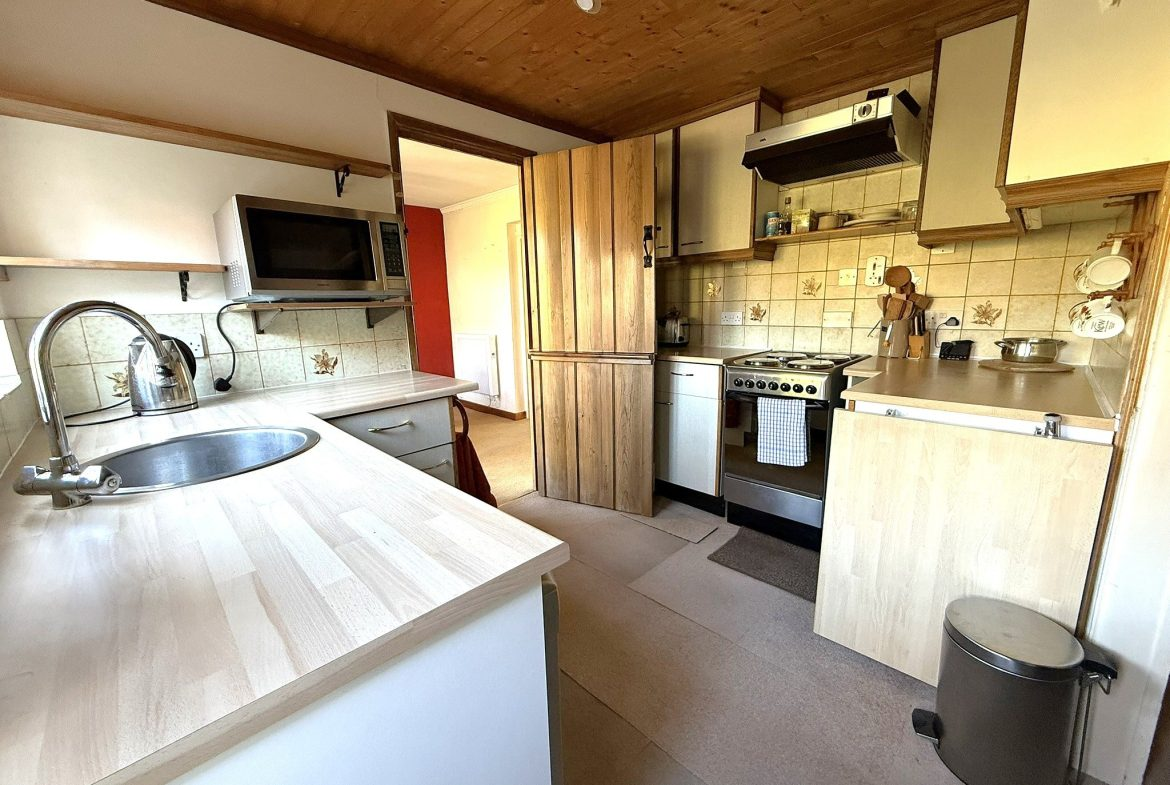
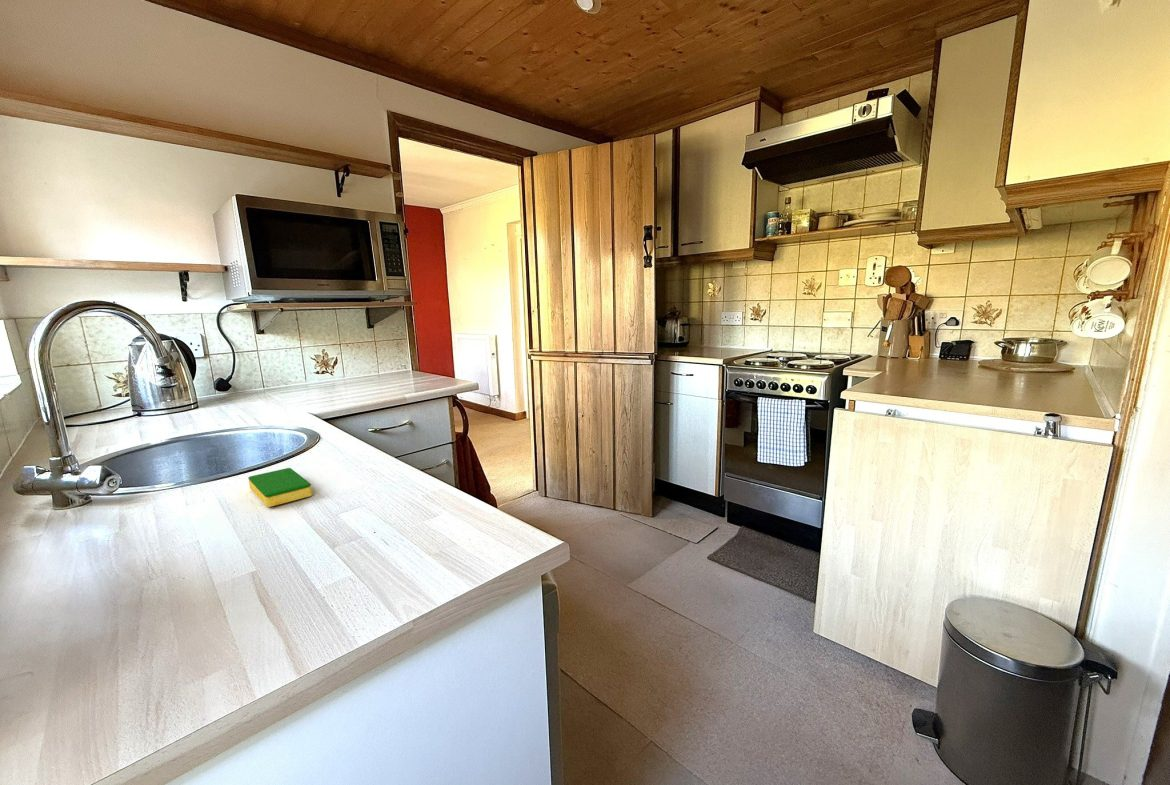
+ dish sponge [247,467,313,508]
